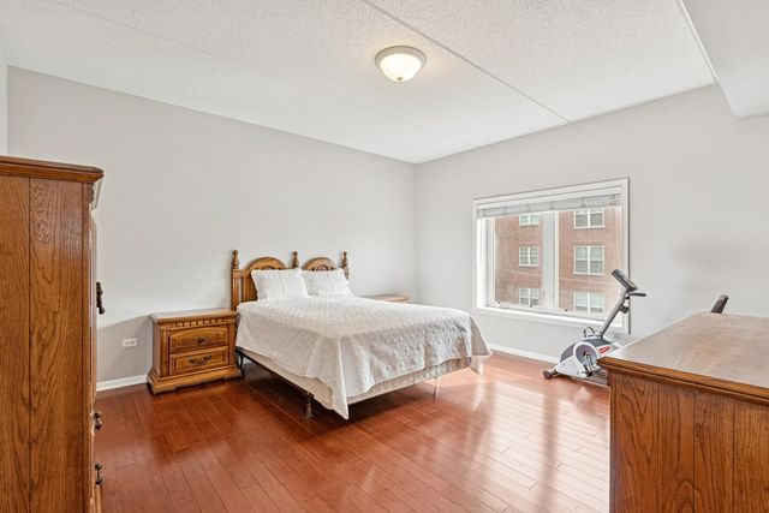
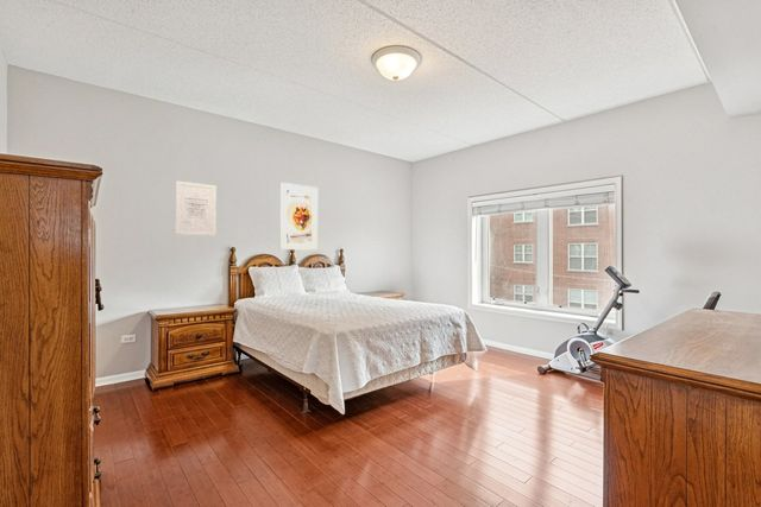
+ wall art [175,180,218,236]
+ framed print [278,182,319,252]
